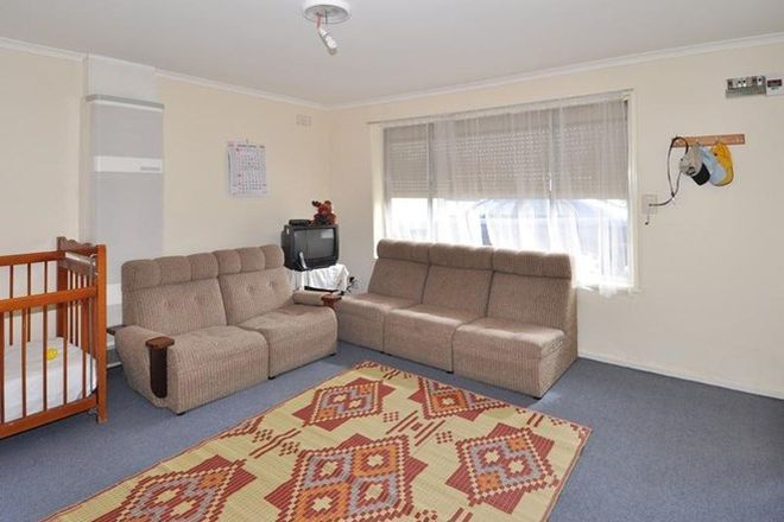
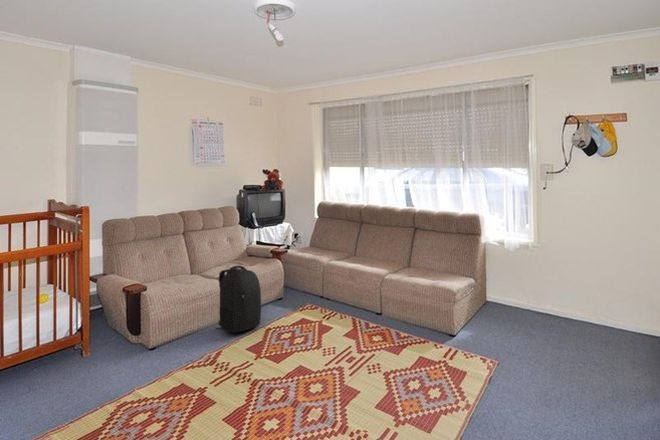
+ backpack [215,265,262,334]
